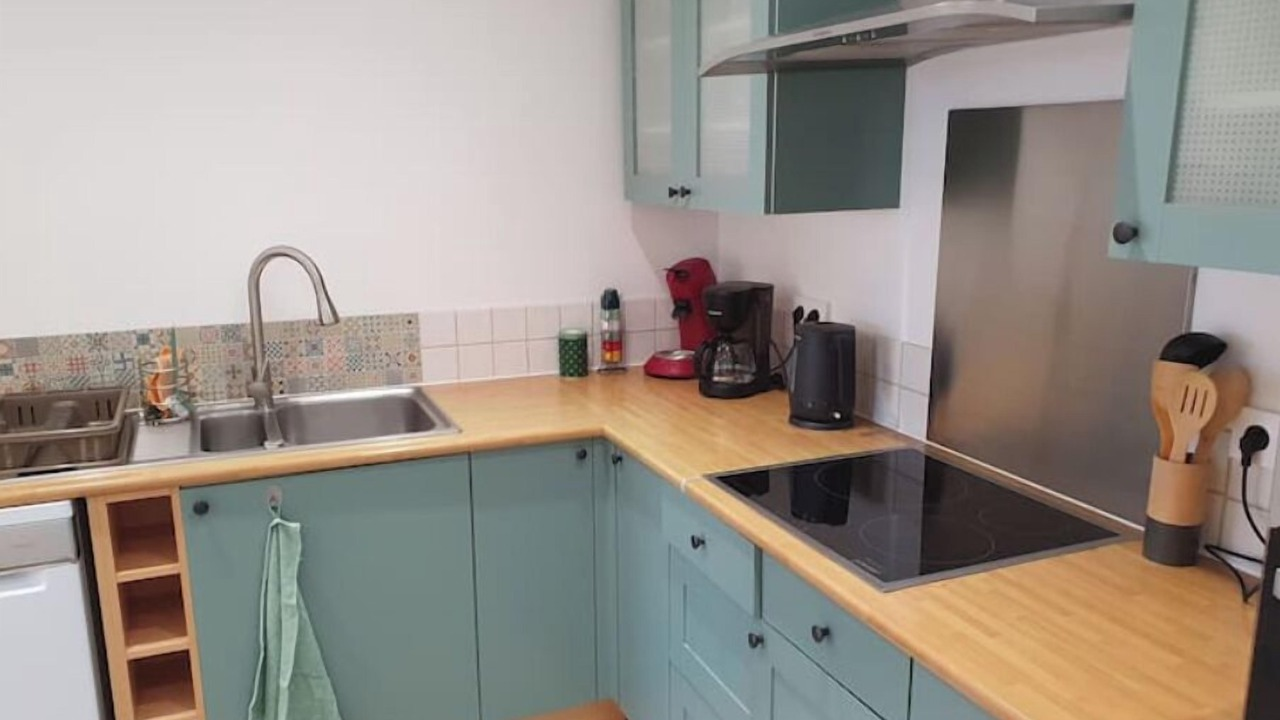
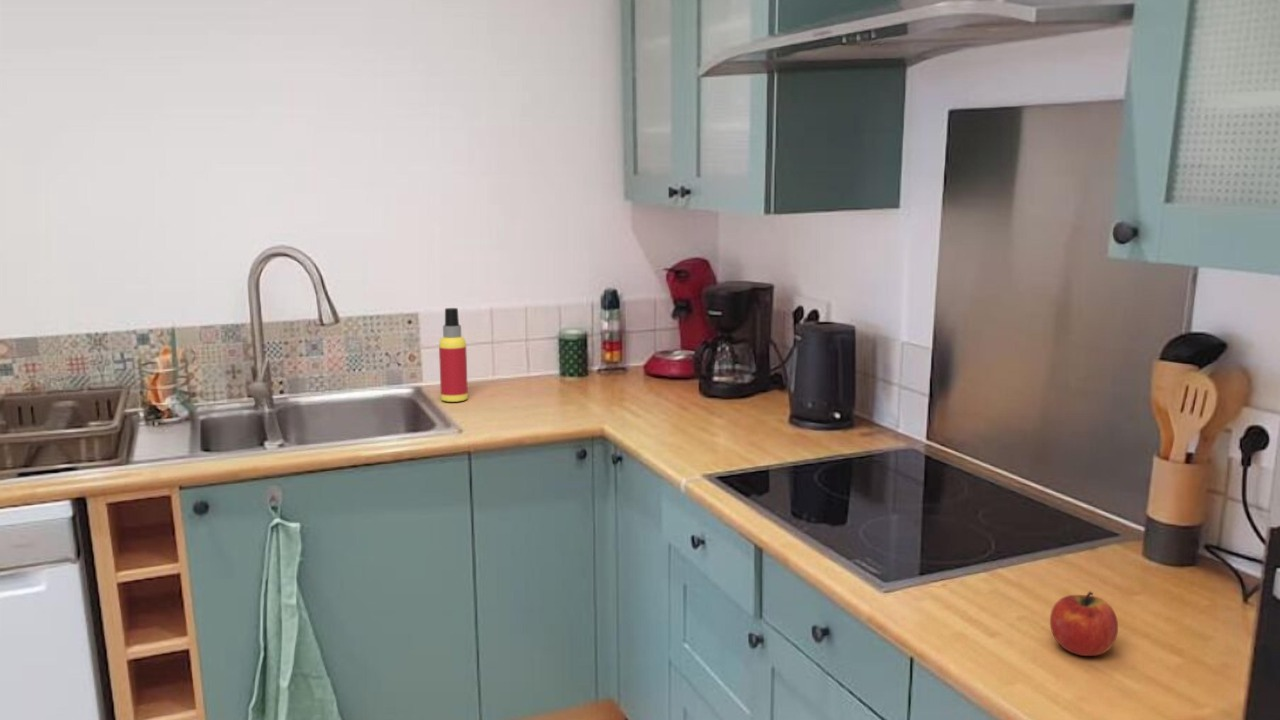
+ spray bottle [438,307,469,403]
+ fruit [1049,591,1119,657]
